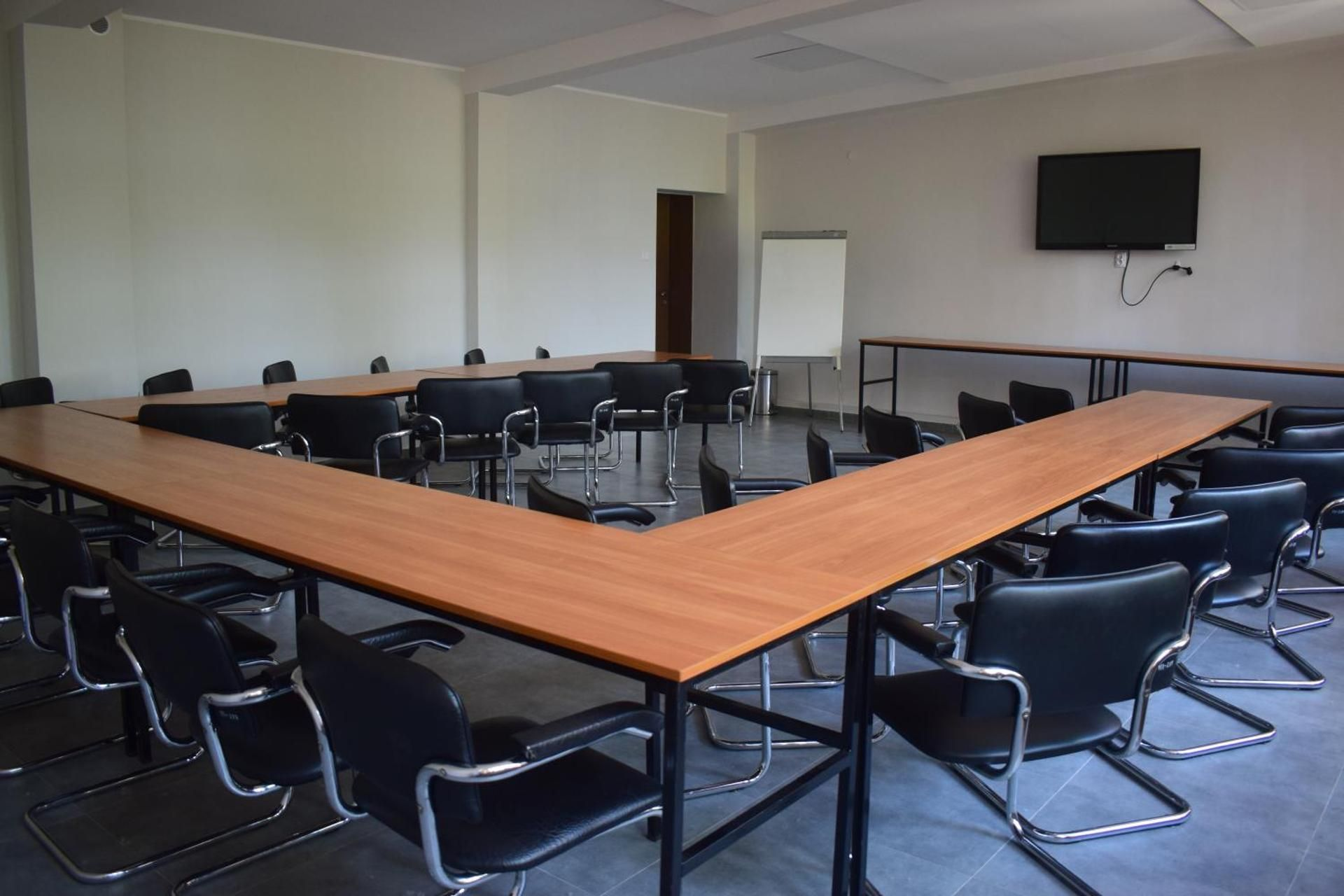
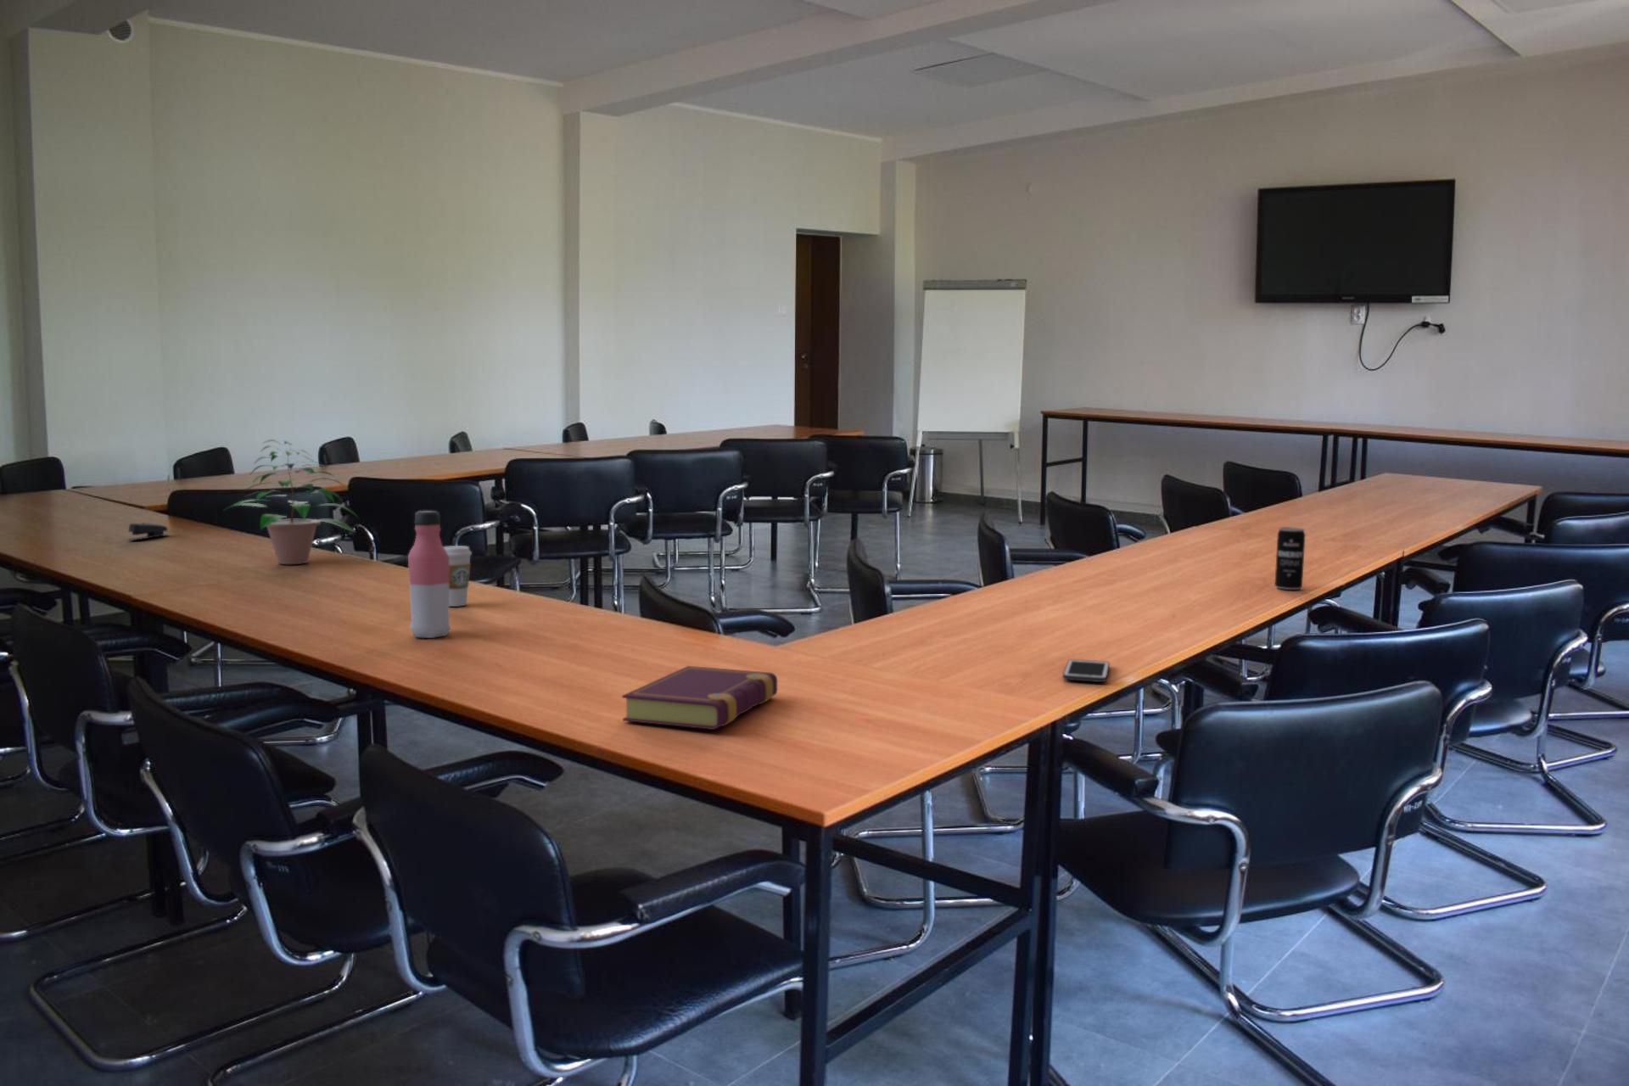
+ coffee cup [442,544,473,607]
+ stapler [127,521,170,542]
+ potted plant [222,439,360,565]
+ beverage can [1274,526,1305,590]
+ book [621,665,778,731]
+ cell phone [1062,658,1110,682]
+ water bottle [407,510,451,639]
